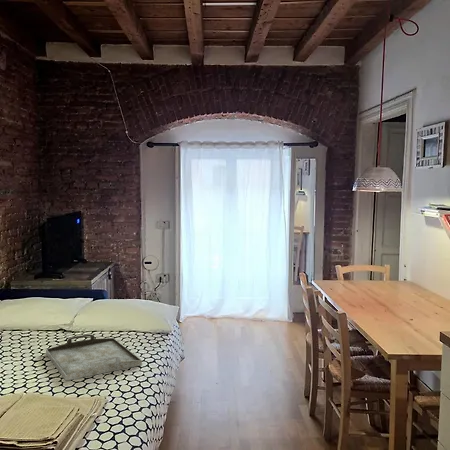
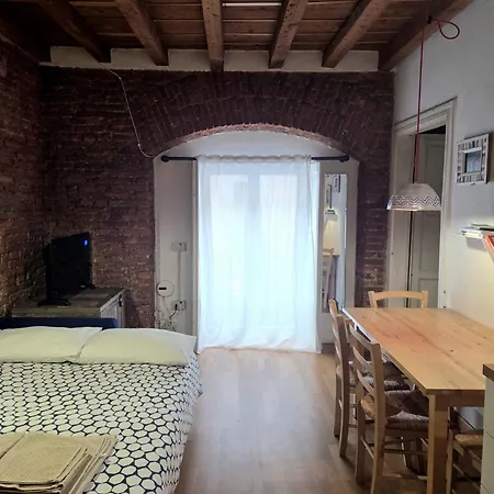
- serving tray [45,333,143,382]
